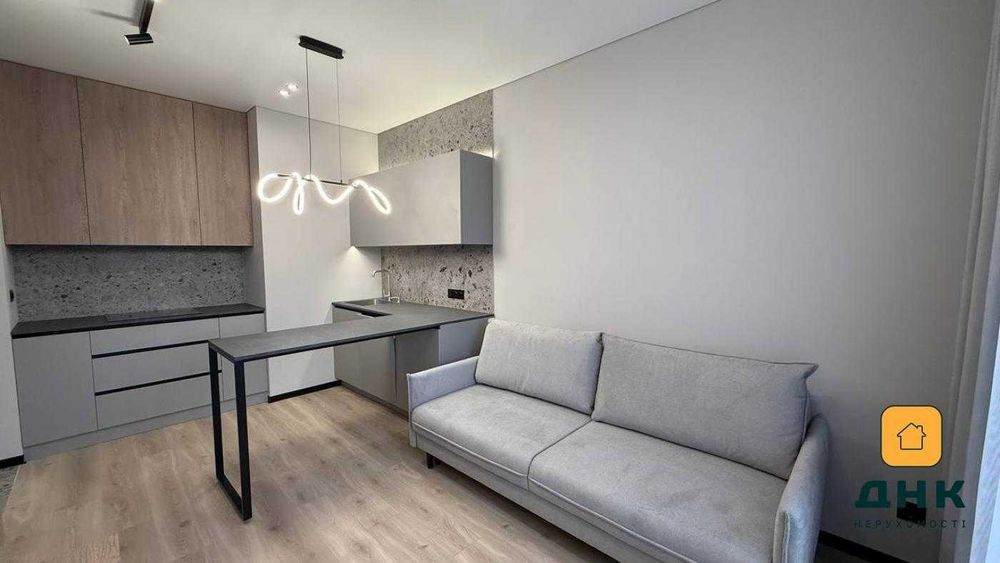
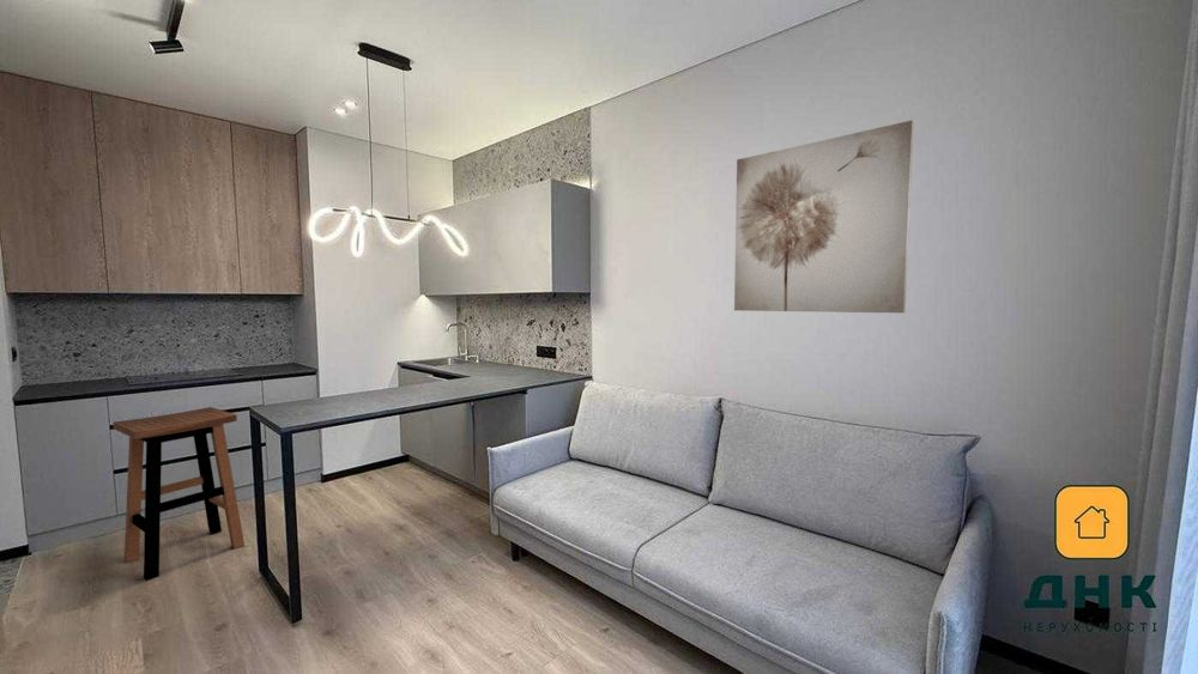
+ wall art [733,120,915,314]
+ bar stool [111,406,246,582]
